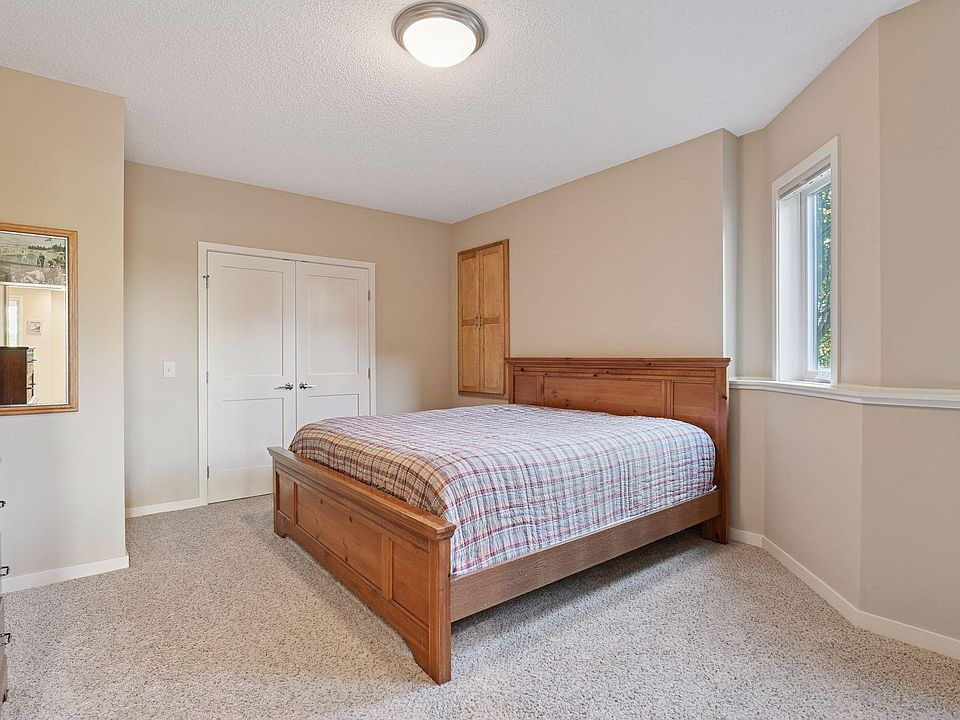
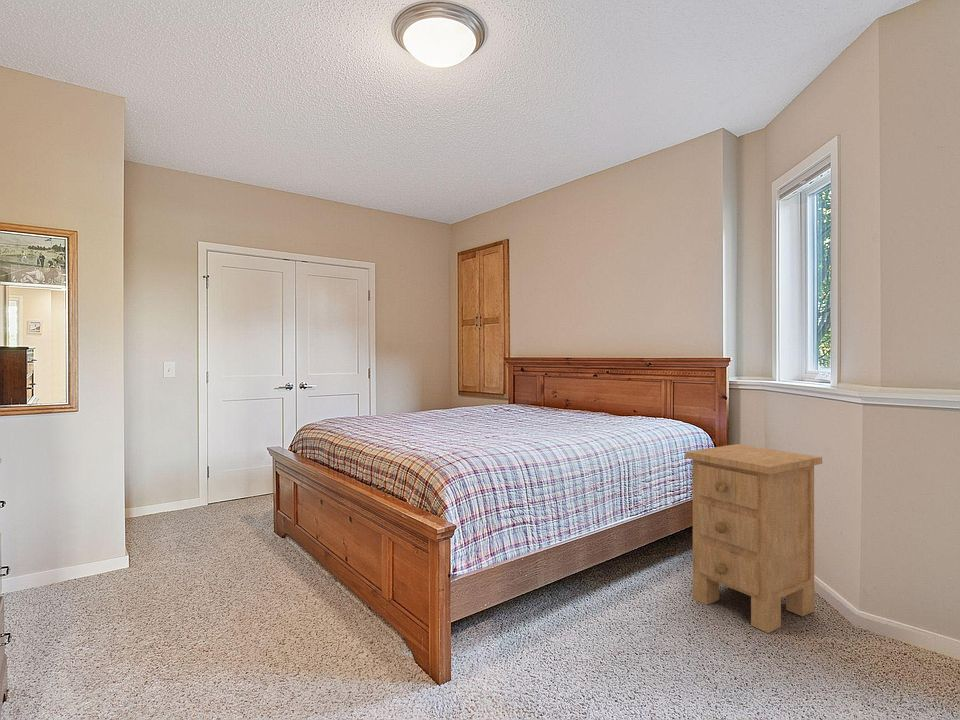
+ nightstand [684,443,823,634]
